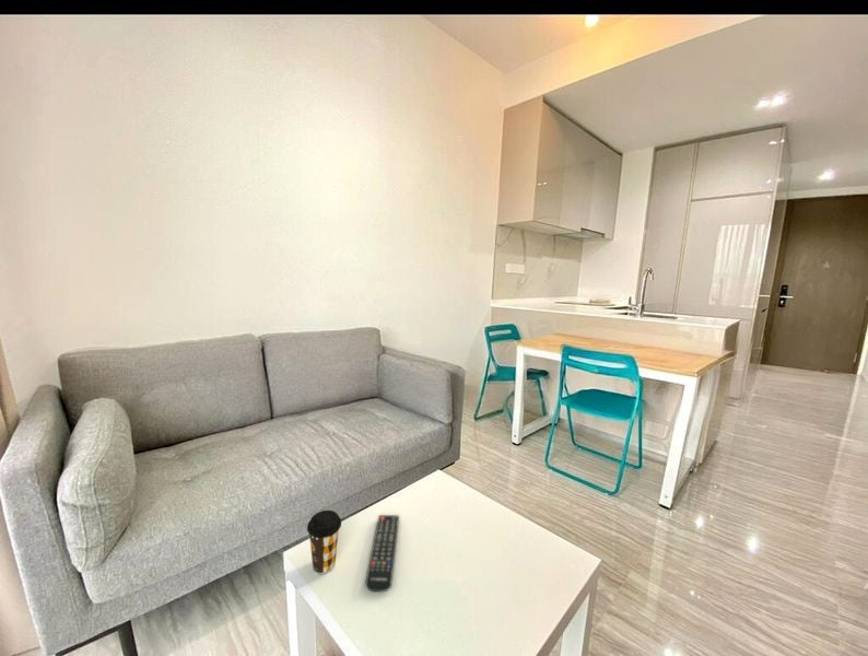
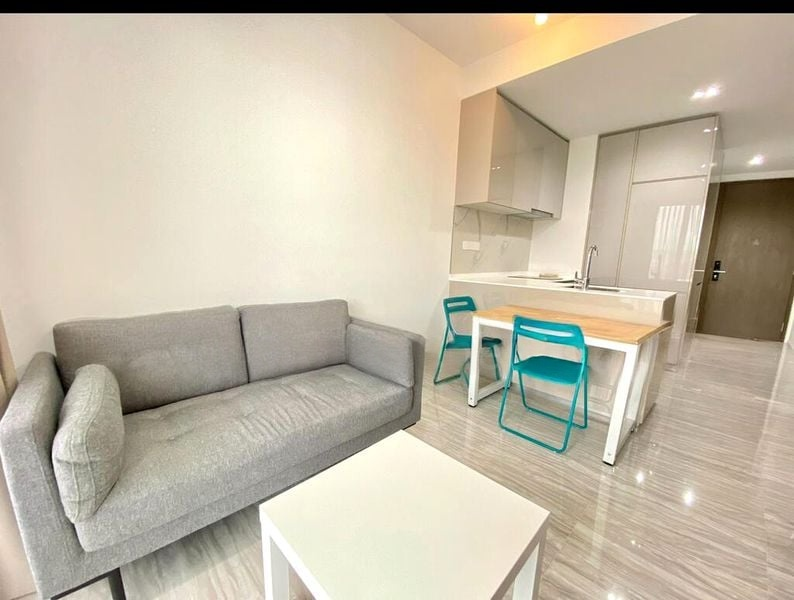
- remote control [364,514,400,593]
- coffee cup [306,509,342,575]
